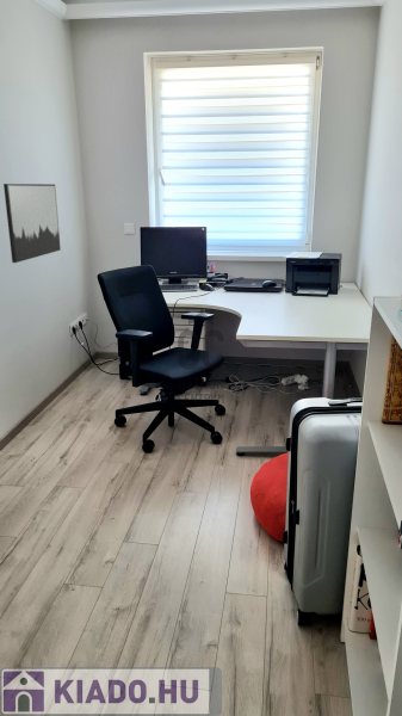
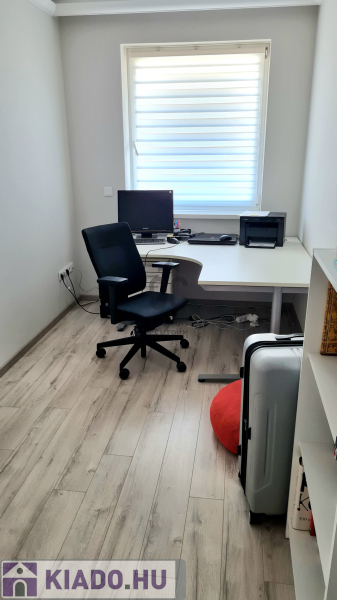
- wall art [2,183,62,264]
